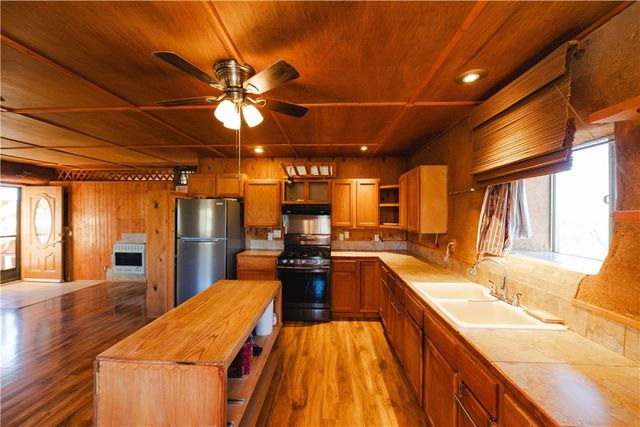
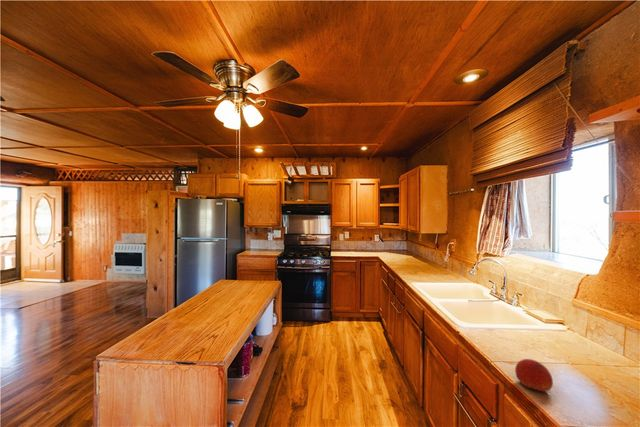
+ fruit [514,358,554,394]
